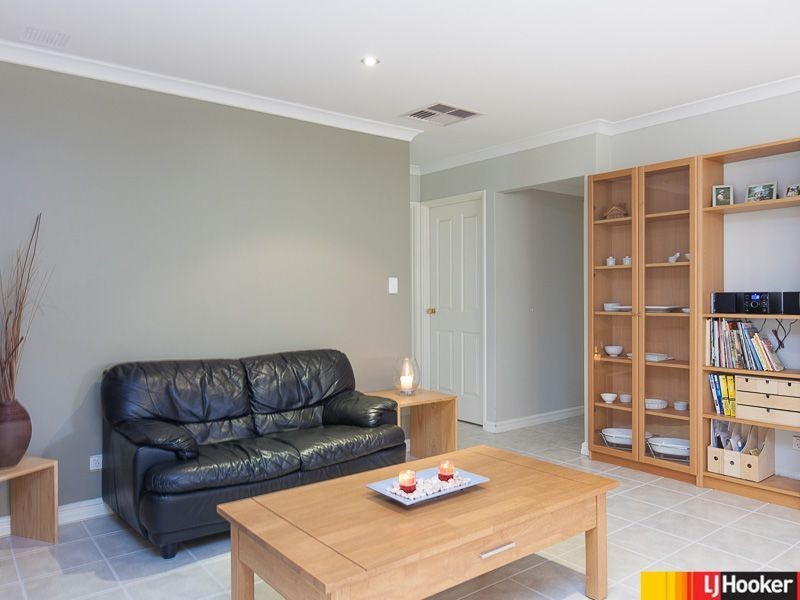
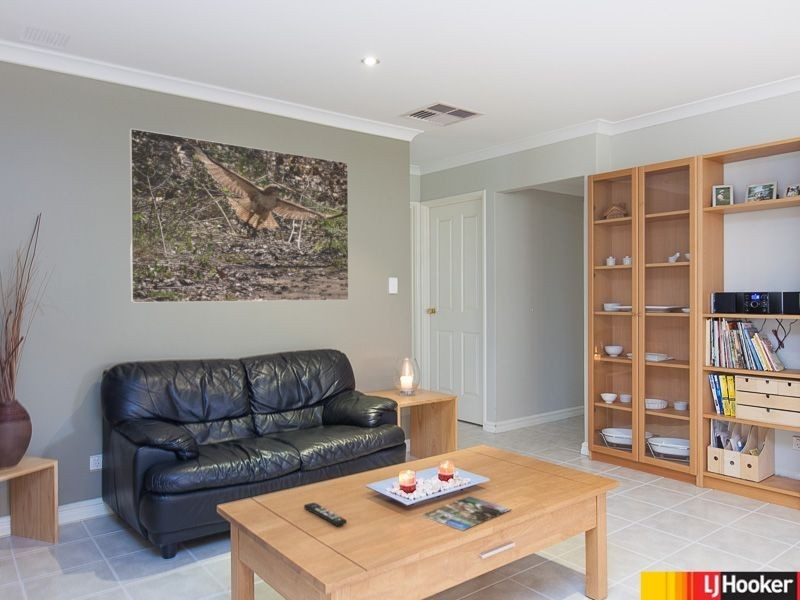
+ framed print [128,127,350,304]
+ remote control [303,502,348,527]
+ magazine [419,495,512,531]
